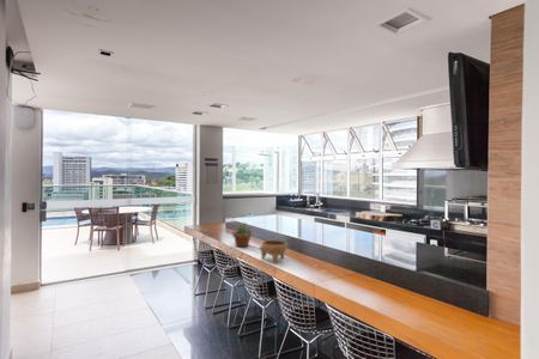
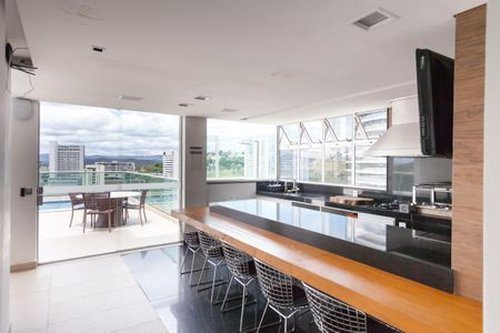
- bowl [259,239,289,264]
- potted plant [231,220,255,248]
